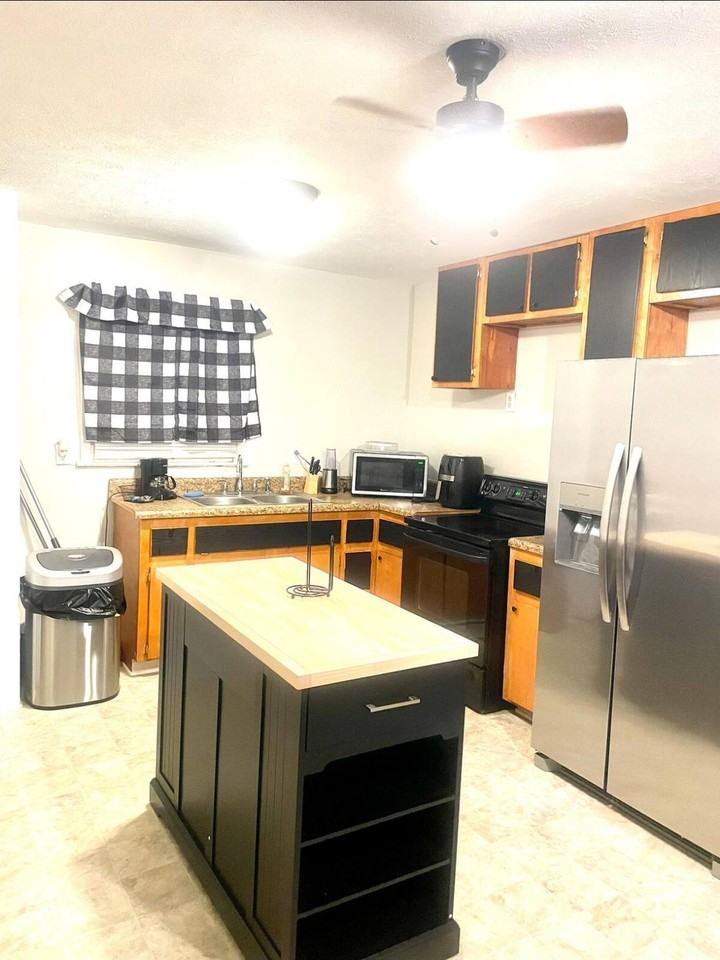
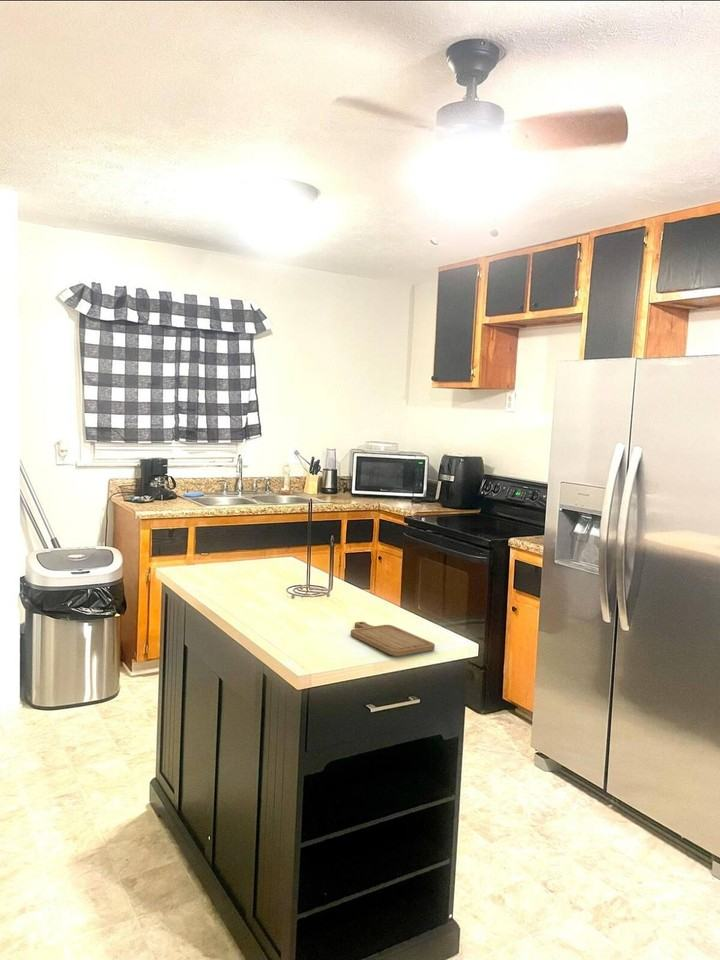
+ chopping board [350,621,436,657]
